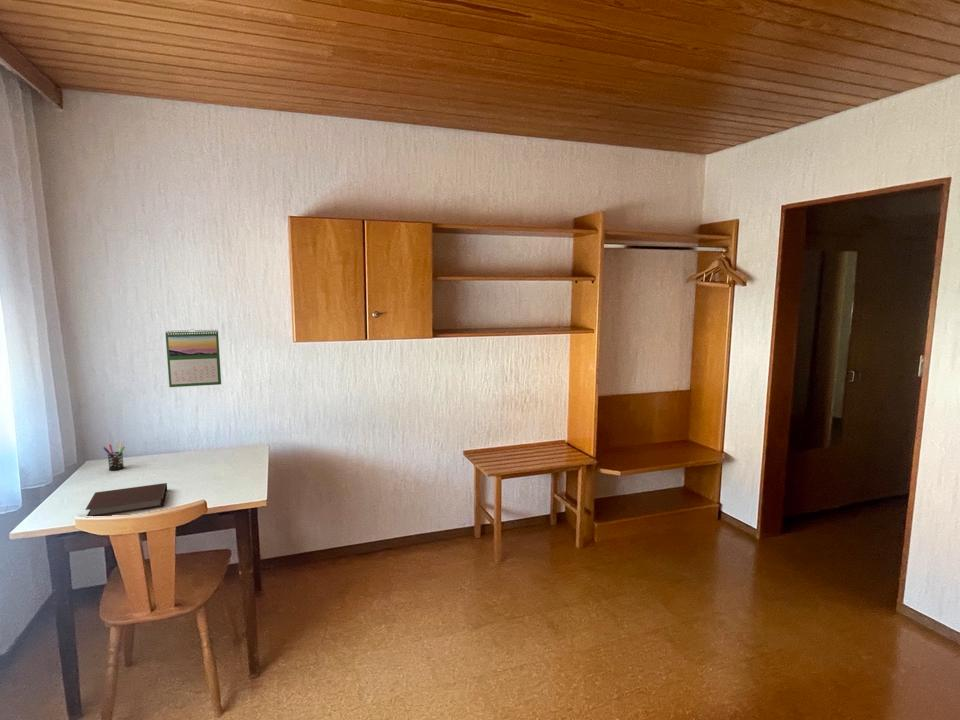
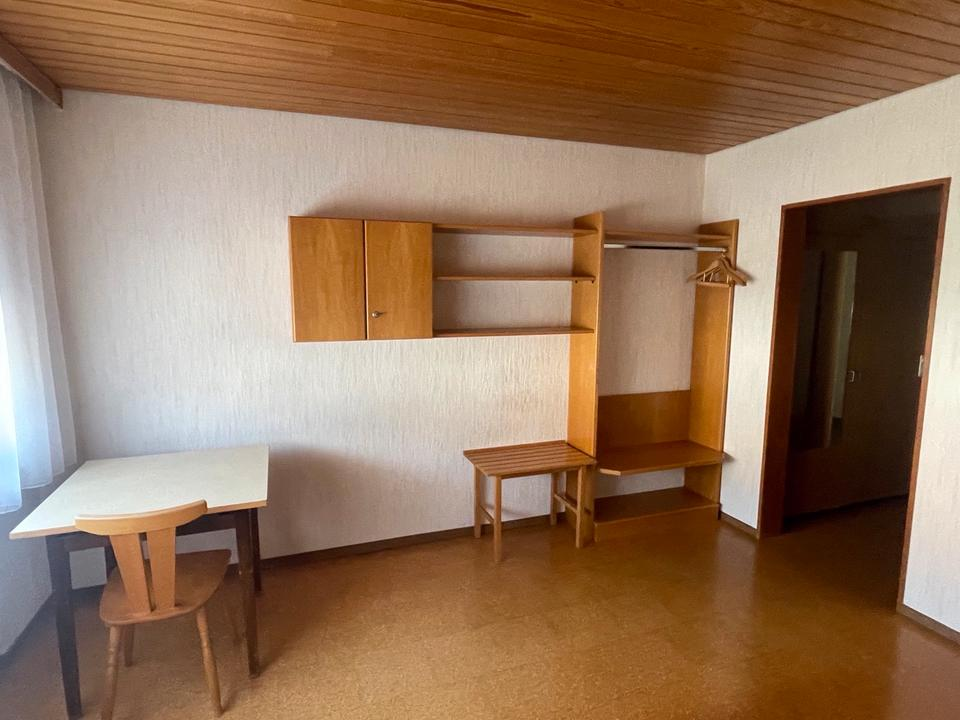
- calendar [164,328,222,388]
- notebook [84,482,168,517]
- pen holder [102,442,126,471]
